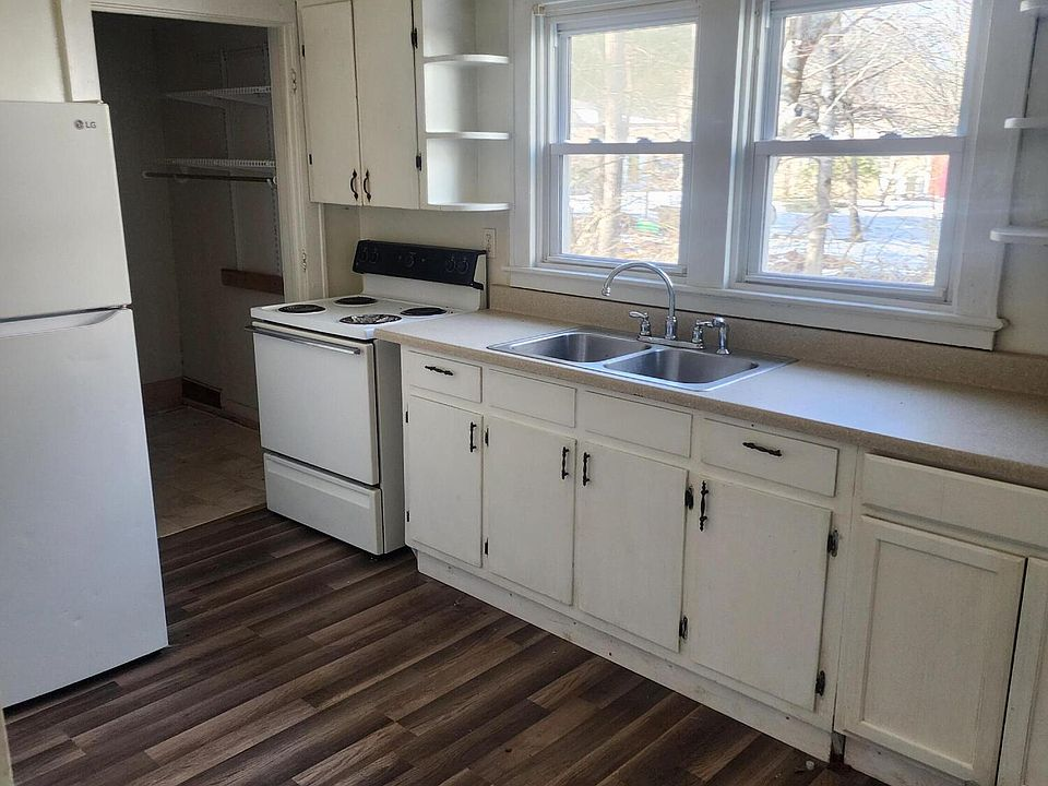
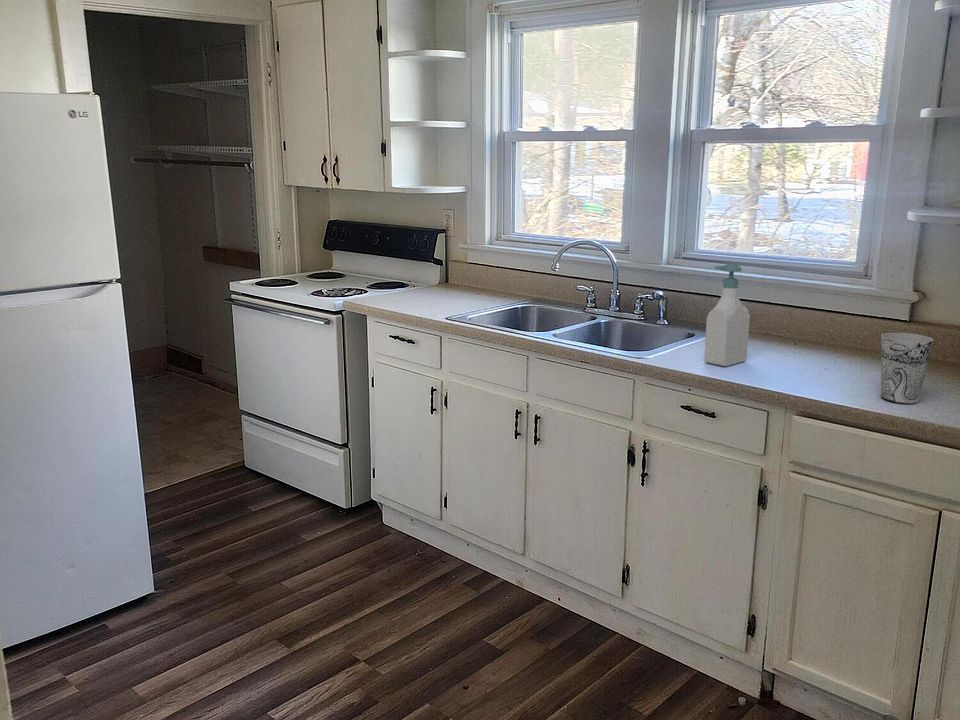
+ soap bottle [703,262,751,367]
+ cup [880,332,934,405]
